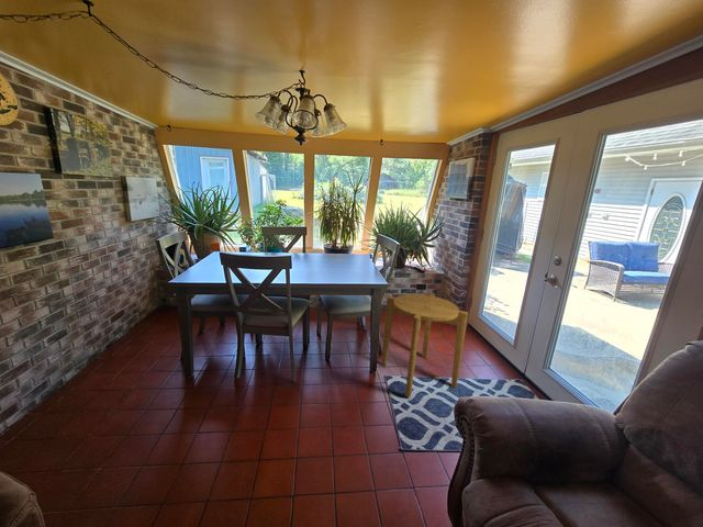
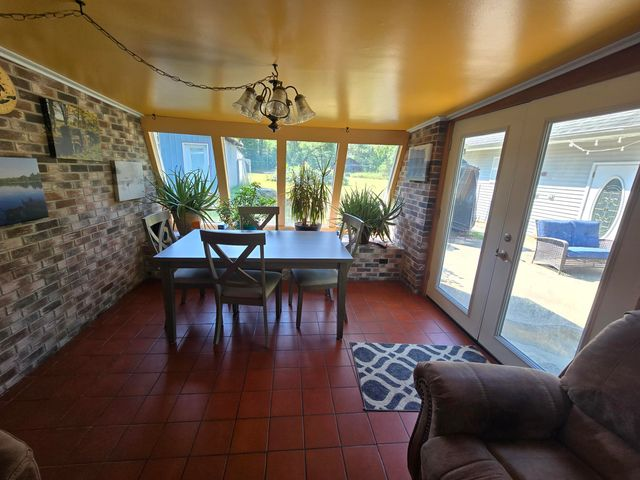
- side table [380,292,469,399]
